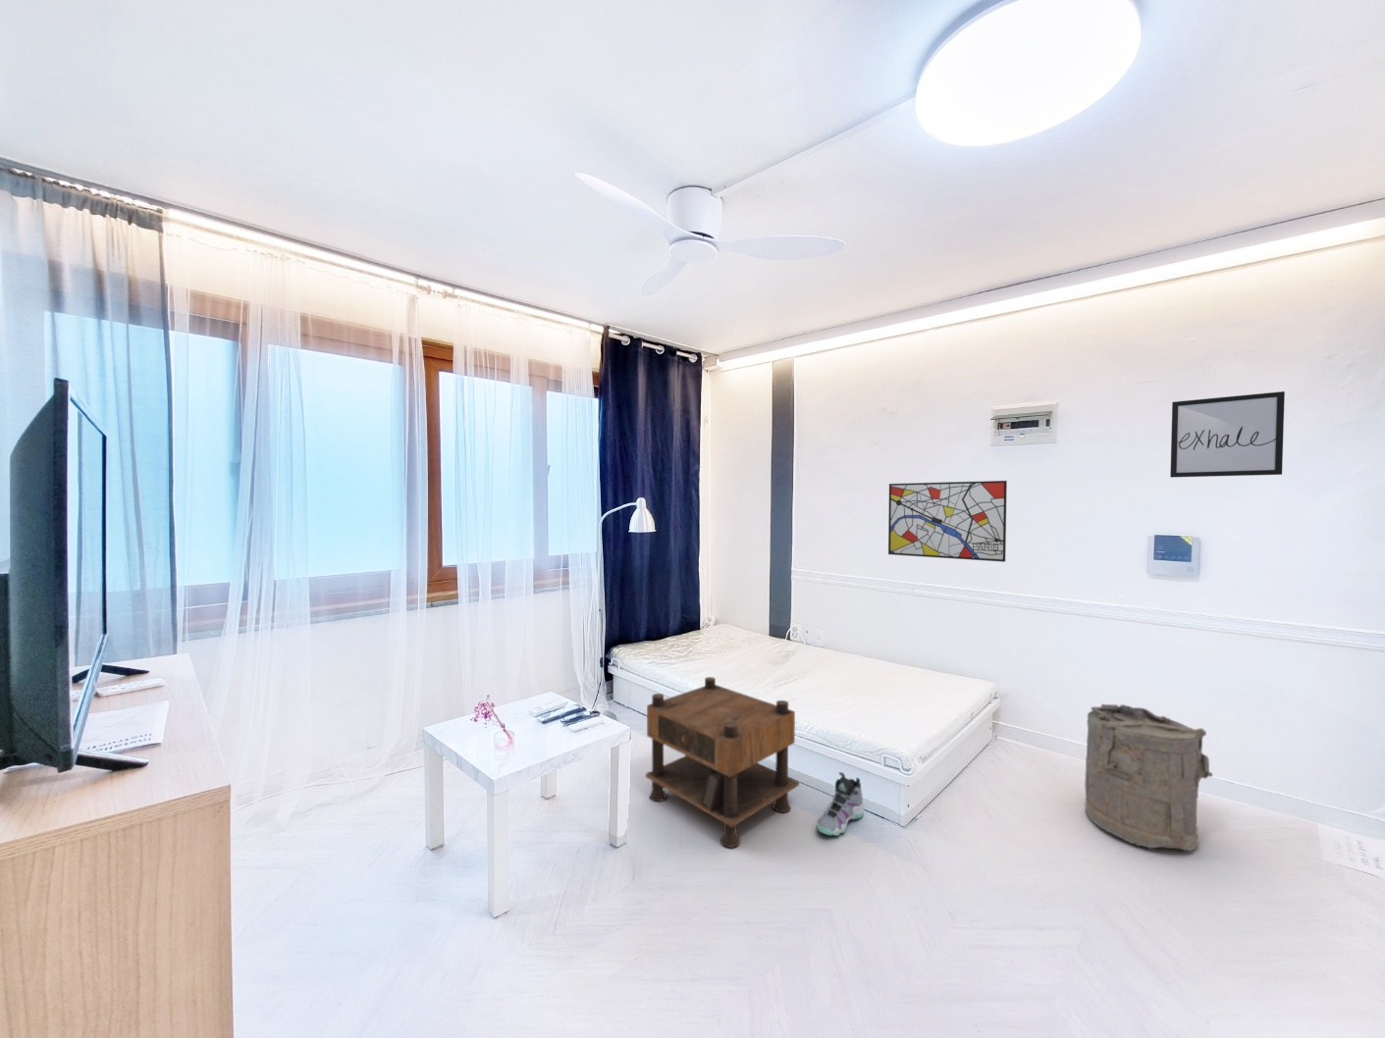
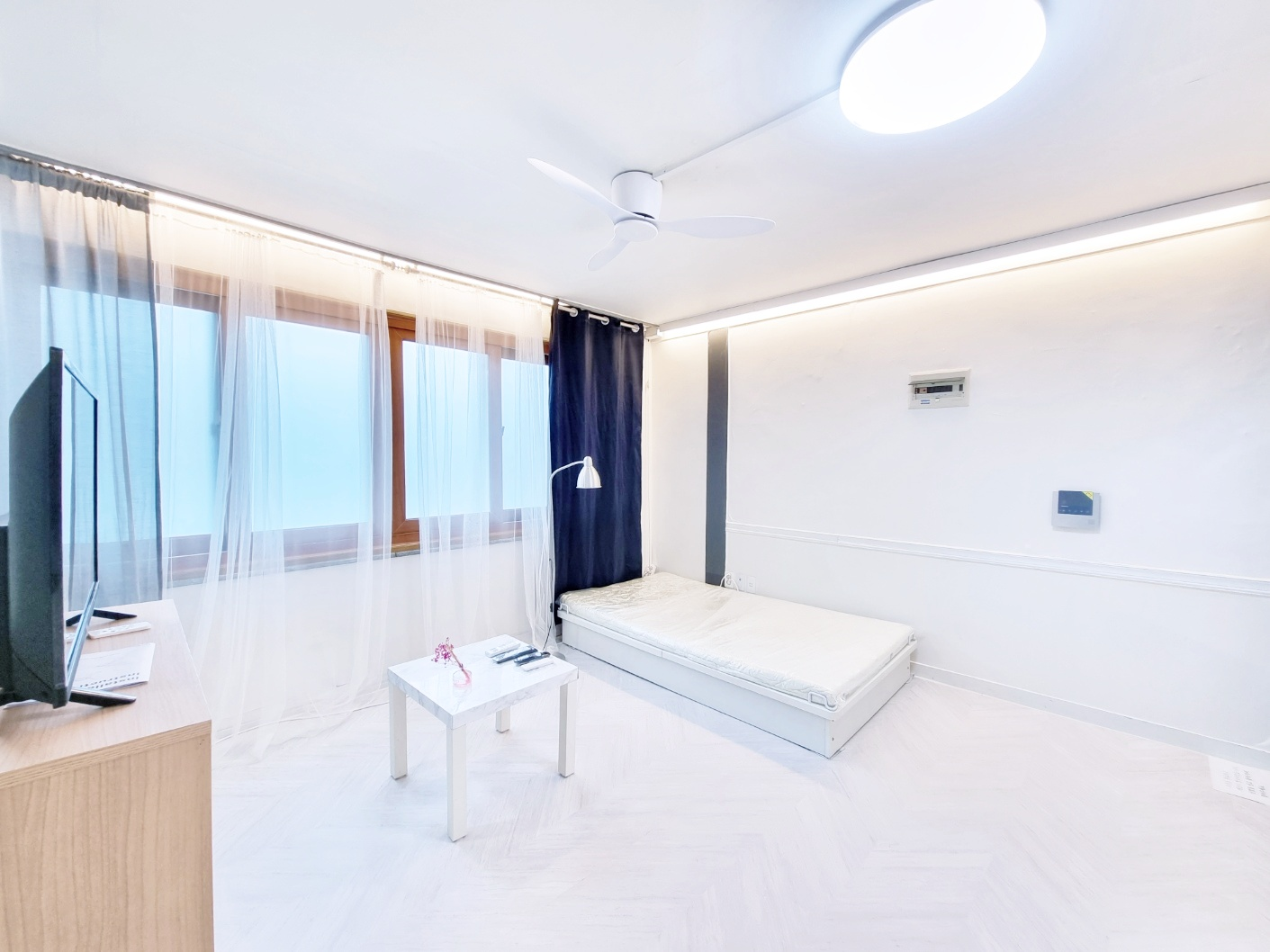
- wall art [888,480,1008,563]
- wall art [1169,390,1286,479]
- laundry hamper [1084,703,1213,854]
- nightstand [645,676,800,848]
- sneaker [816,771,865,837]
